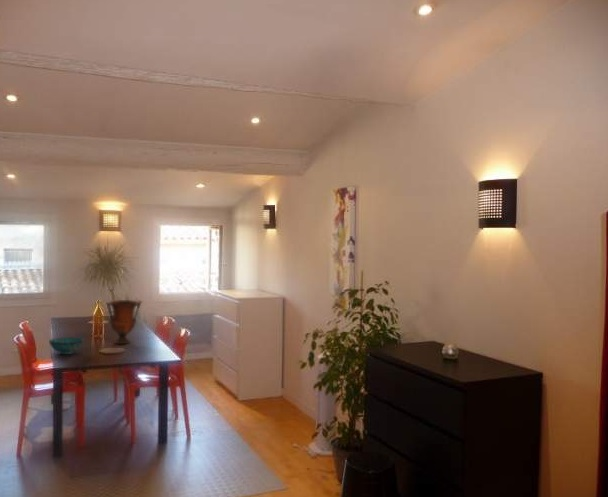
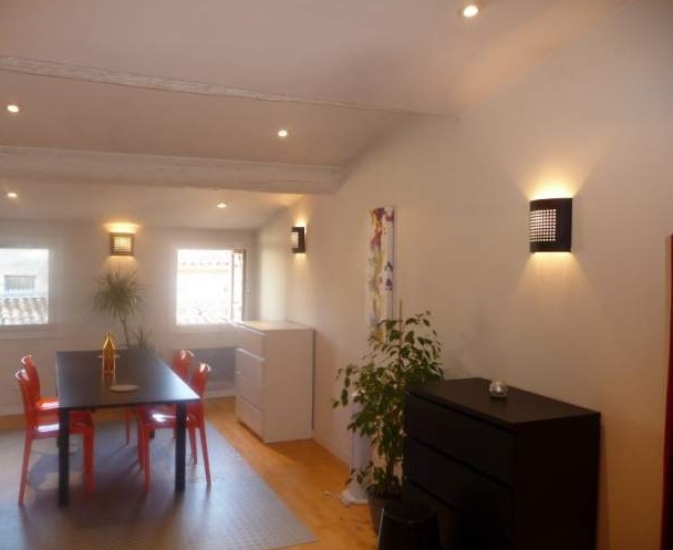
- vase [104,299,144,345]
- decorative bowl [48,336,85,355]
